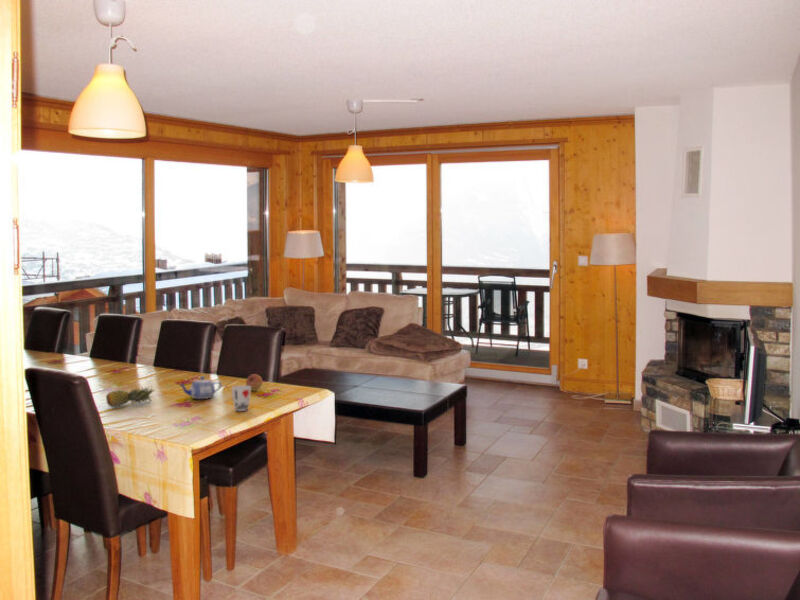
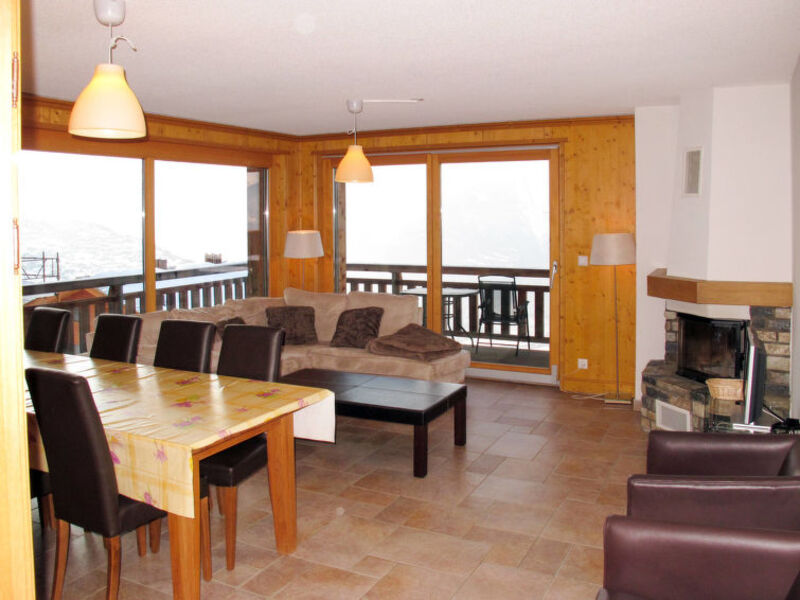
- fruit [105,384,155,408]
- fruit [245,373,263,391]
- teapot [178,376,222,400]
- cup [231,385,252,412]
